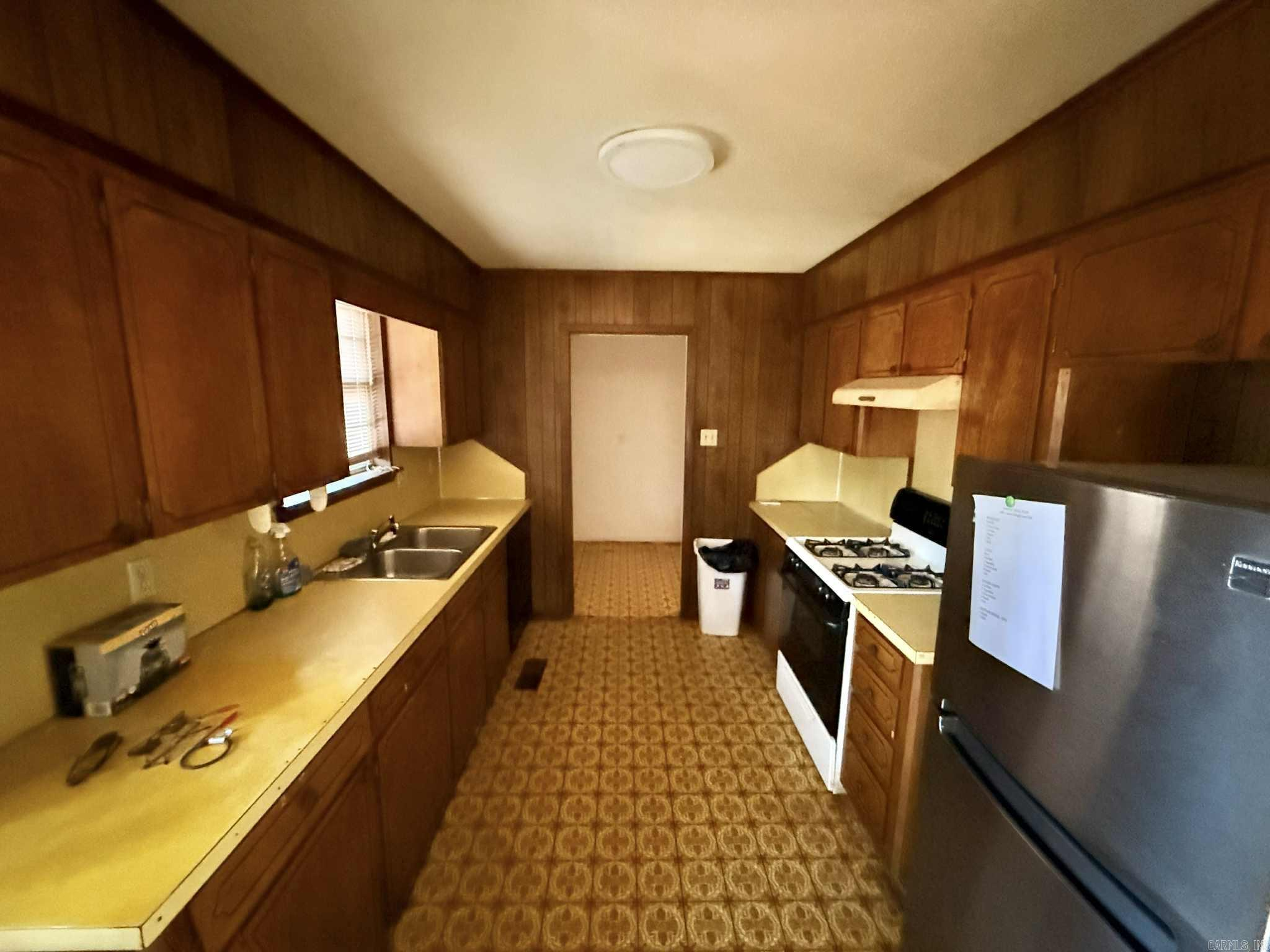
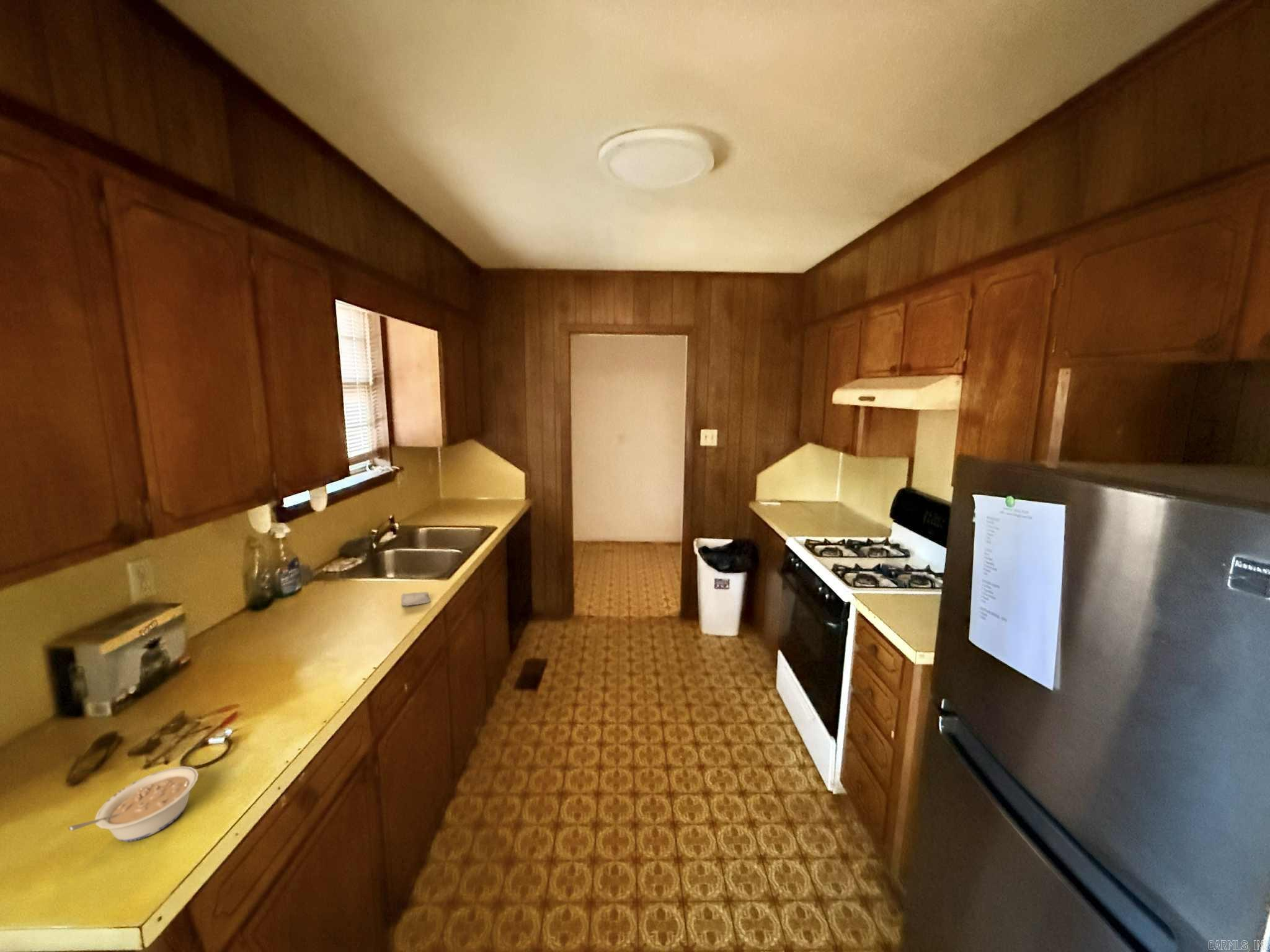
+ soap bar [401,591,431,607]
+ legume [68,765,199,842]
